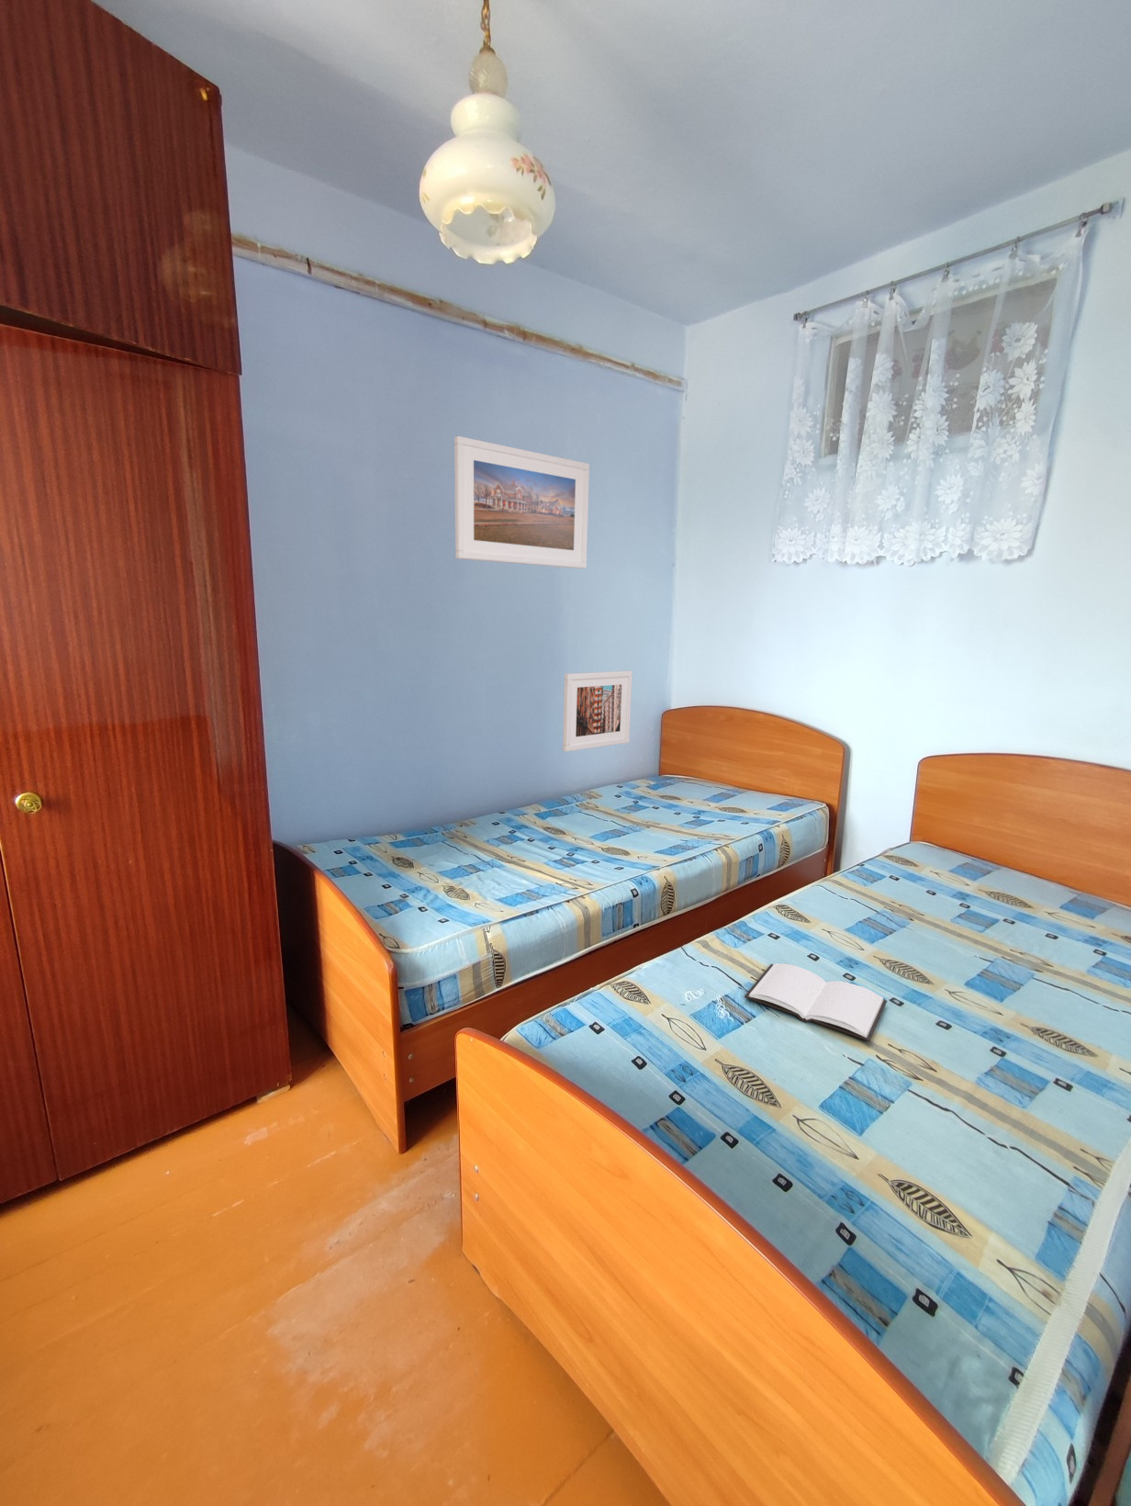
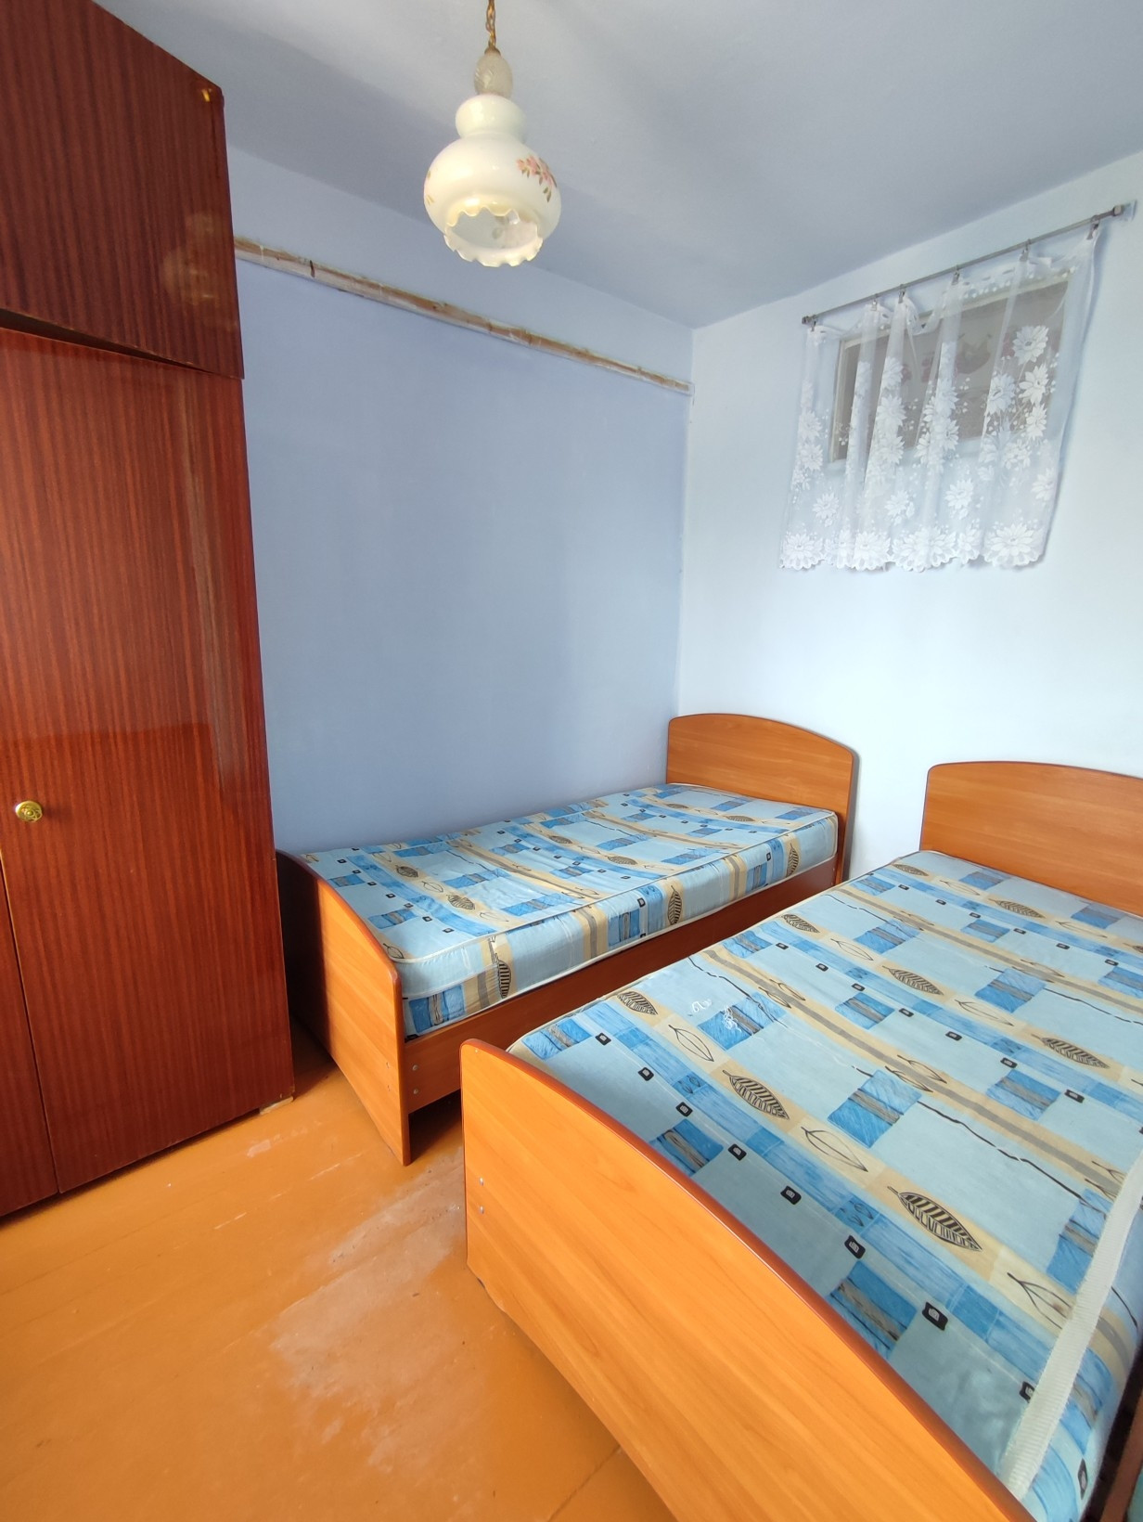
- book [744,963,887,1042]
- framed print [454,435,590,569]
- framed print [562,669,633,752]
